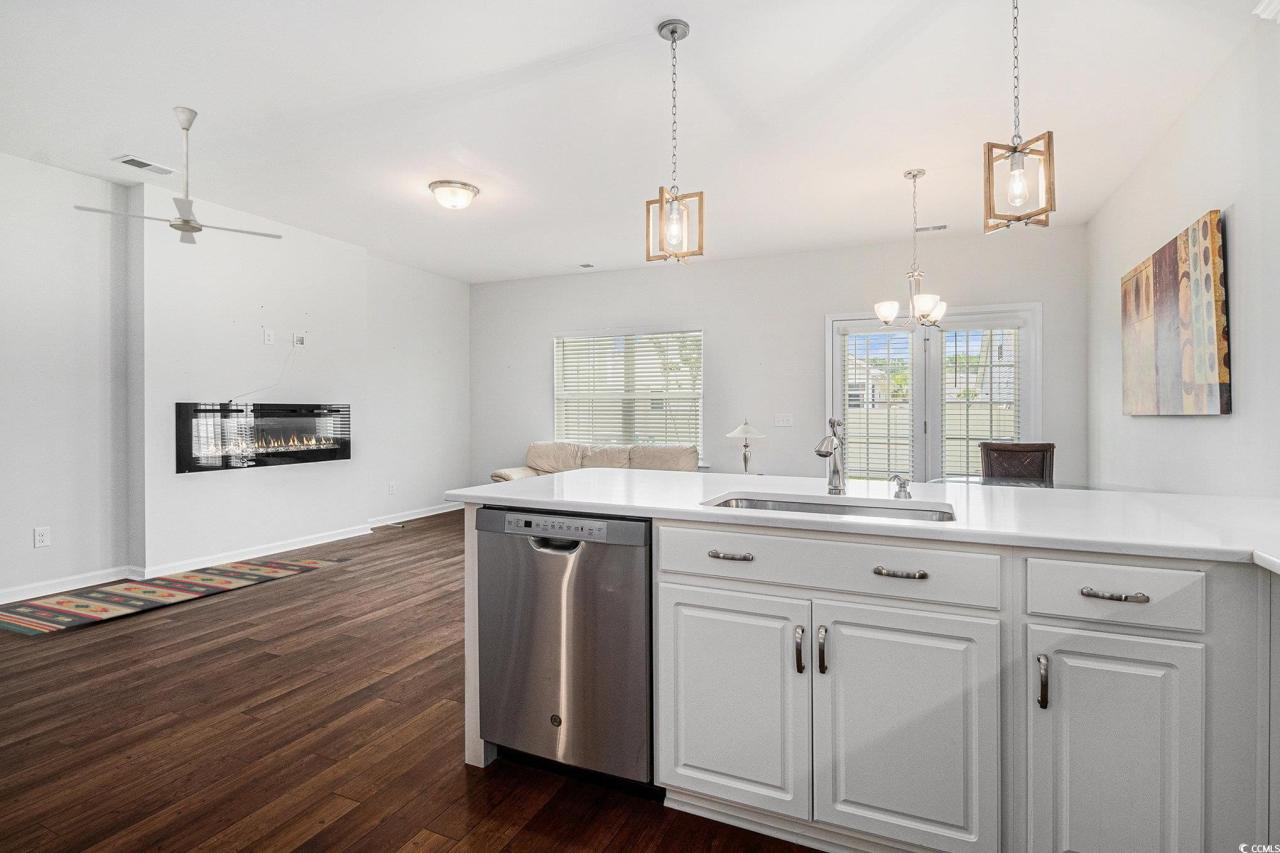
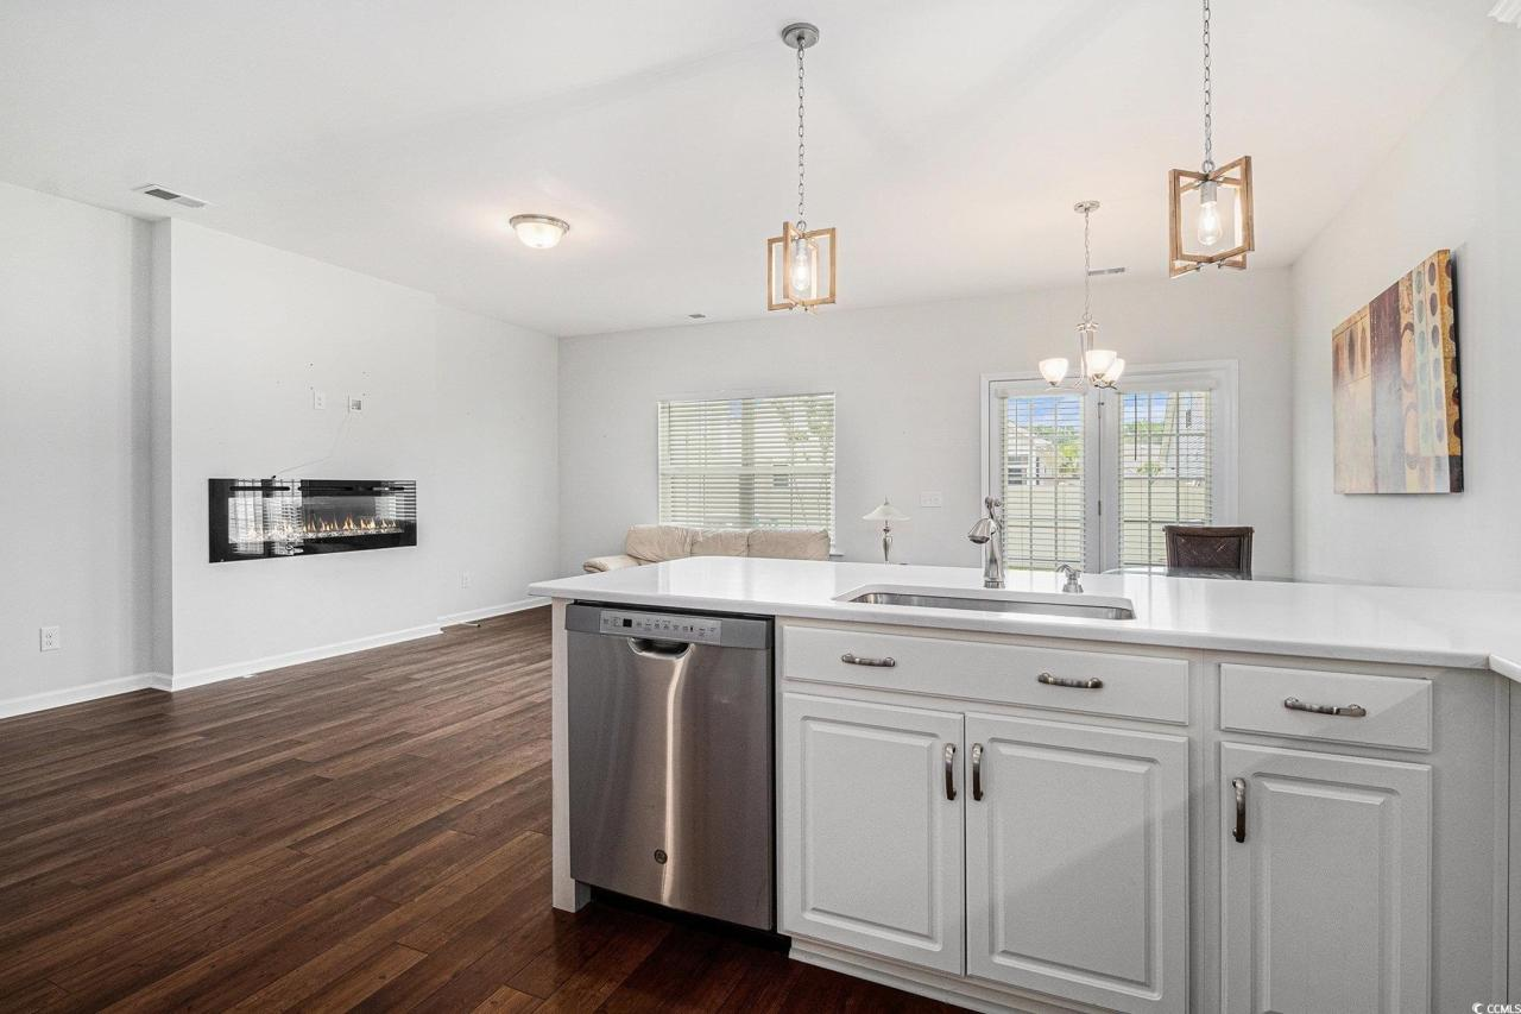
- rug [0,557,358,637]
- ceiling fan [73,105,283,245]
